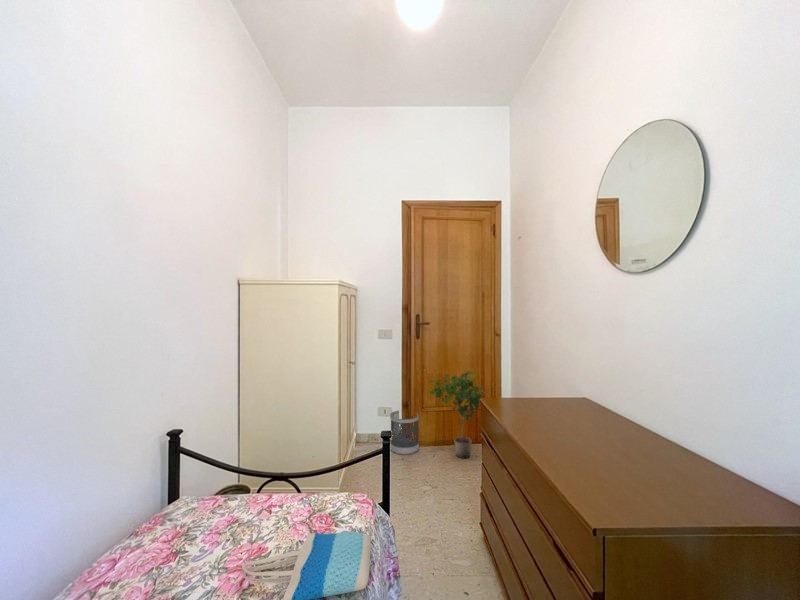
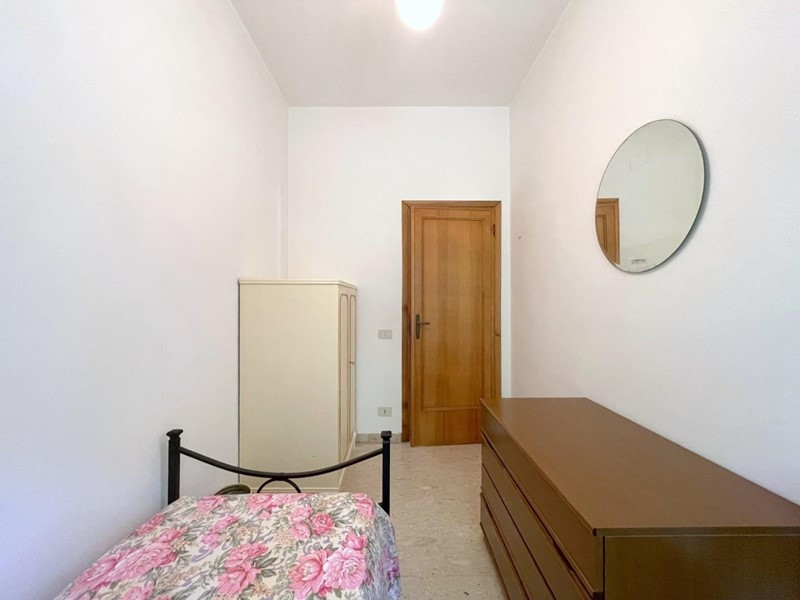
- tote bag [241,530,372,600]
- potted plant [428,370,488,460]
- wastebasket [389,410,420,456]
